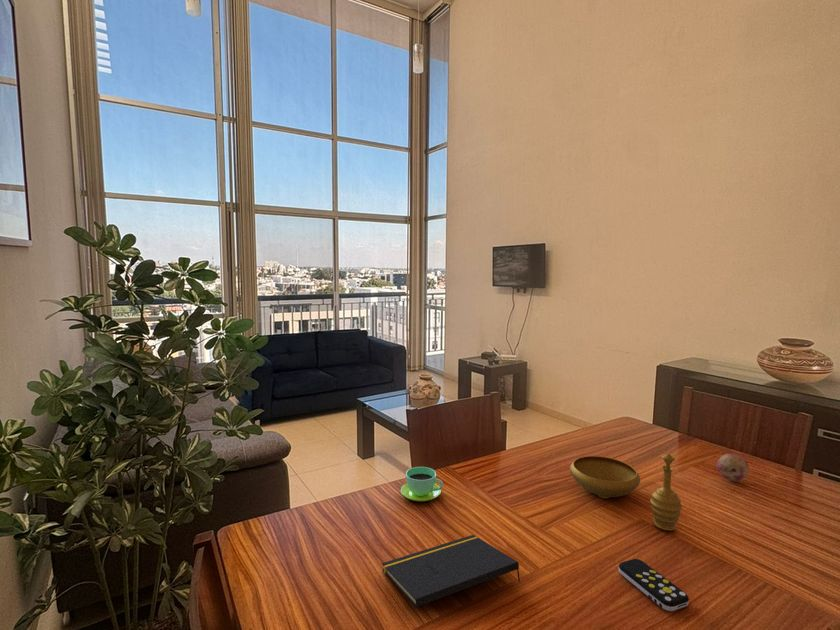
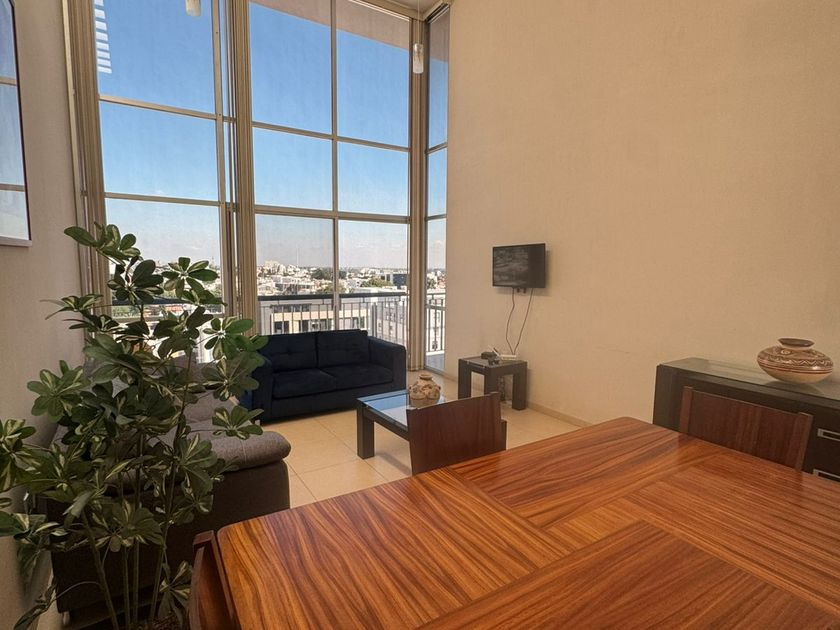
- notepad [381,534,521,608]
- fruit [715,452,749,482]
- remote control [618,558,690,612]
- decorative bowl [569,453,683,532]
- cup [400,466,444,503]
